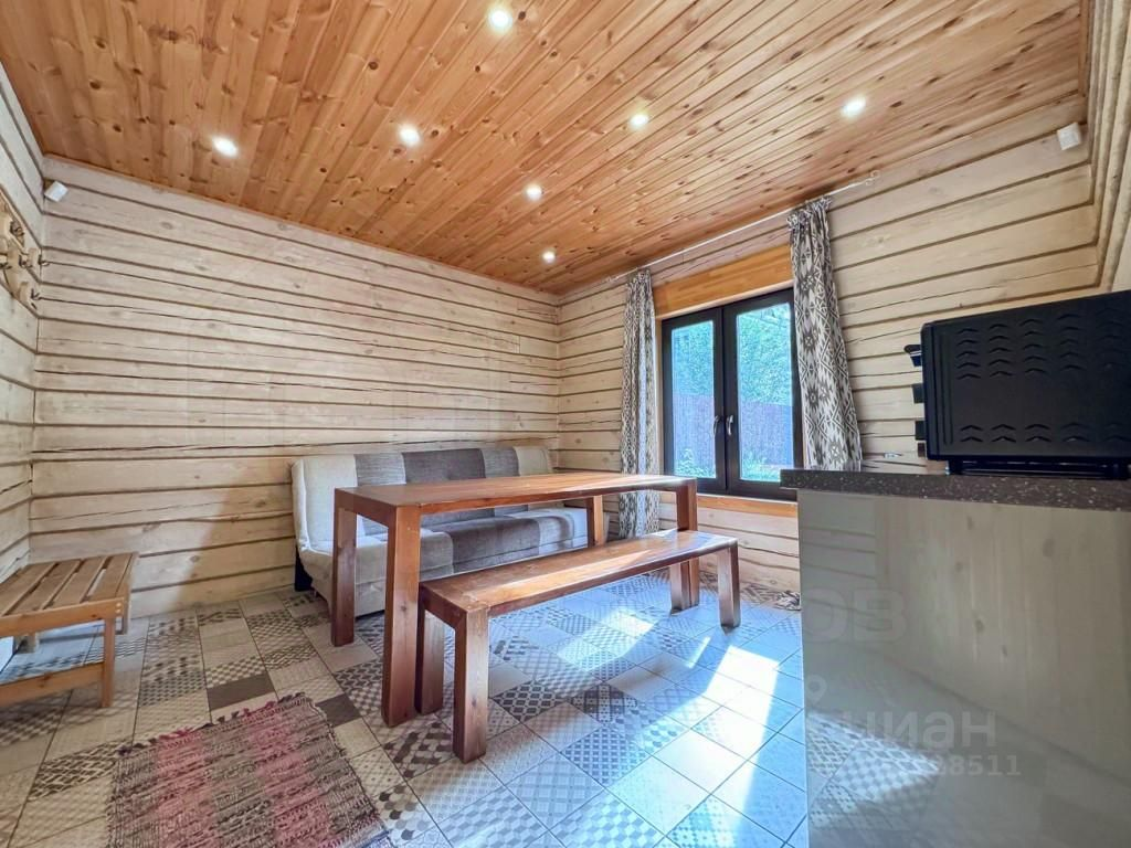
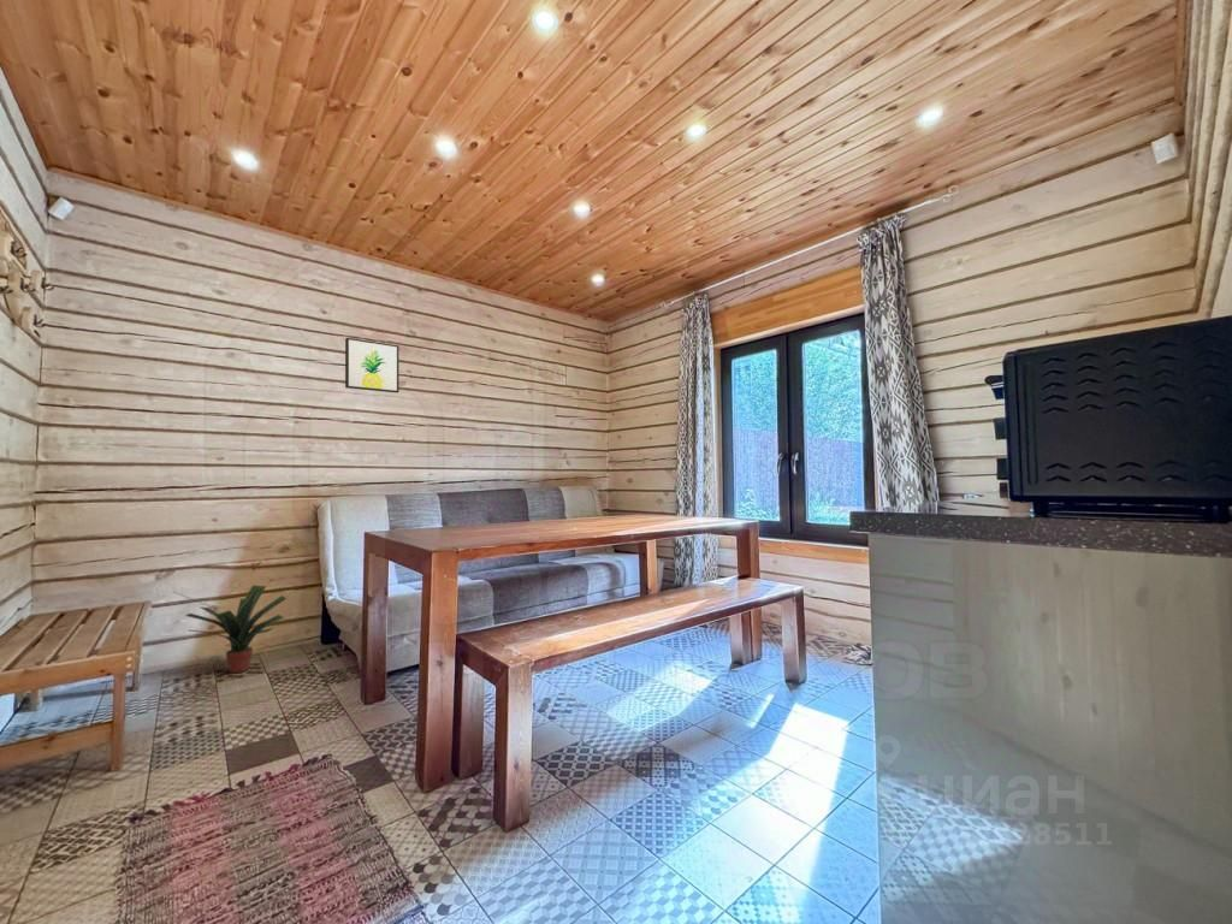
+ potted plant [172,585,288,674]
+ wall art [344,337,401,393]
